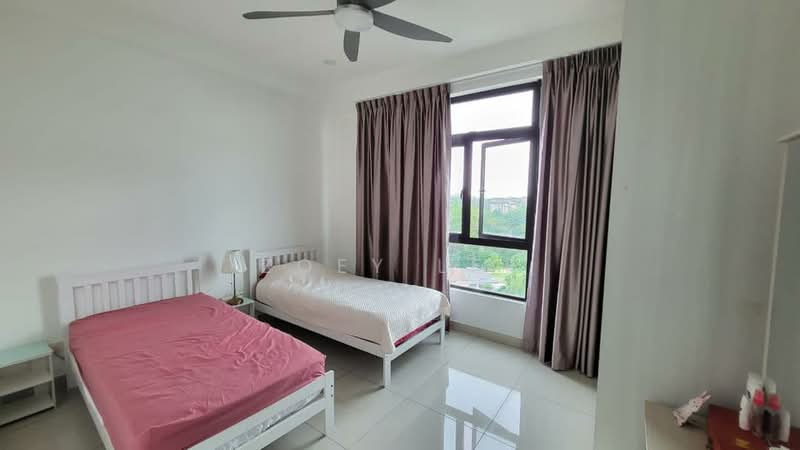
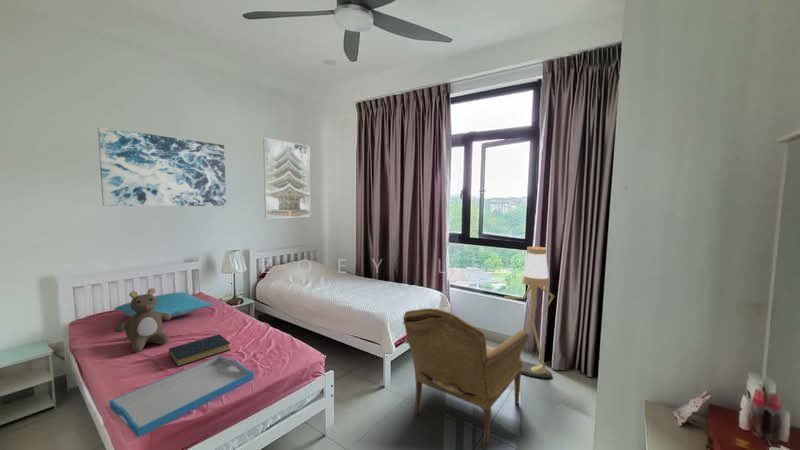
+ hardback book [168,333,232,368]
+ armchair [402,307,530,450]
+ tray [109,354,255,439]
+ pillow [113,291,215,319]
+ teddy bear [114,287,172,353]
+ wall art [97,126,227,207]
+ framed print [262,137,311,219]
+ floor lamp [503,245,555,379]
